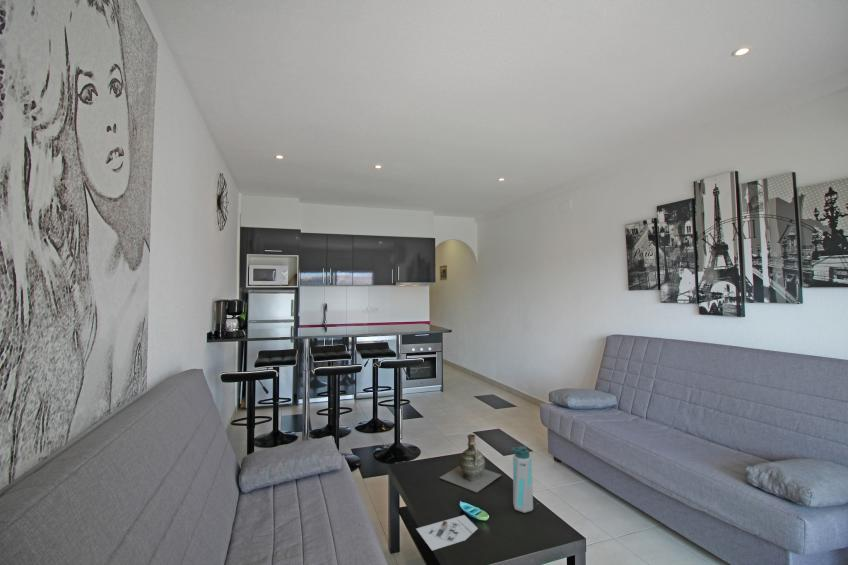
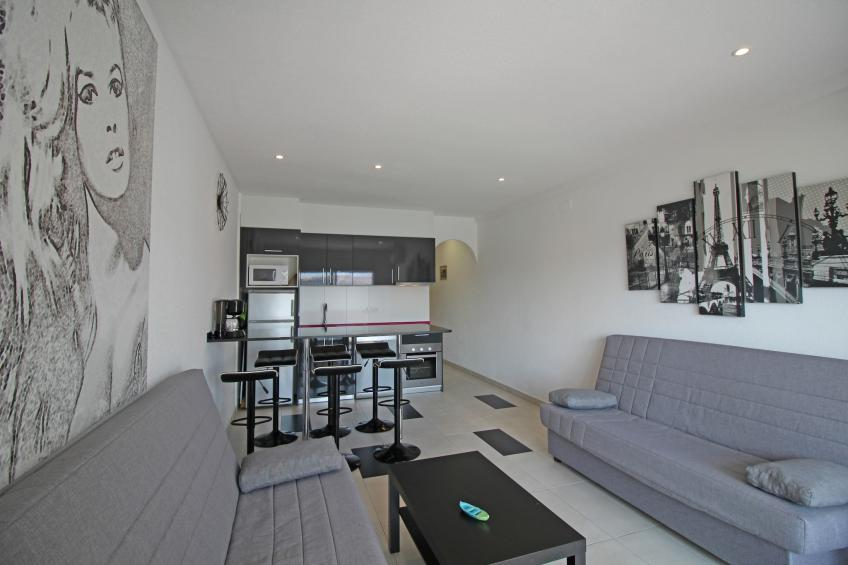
- water bottle [511,445,534,514]
- architectural model [416,514,479,551]
- ceramic jug [438,433,502,493]
